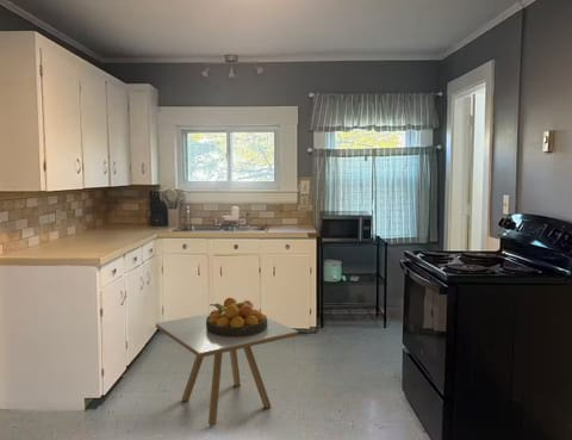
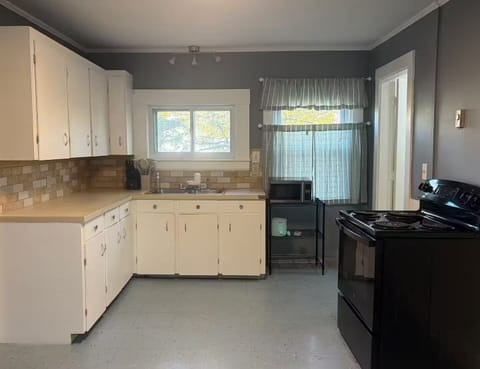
- fruit bowl [206,297,268,337]
- side table [155,312,299,427]
